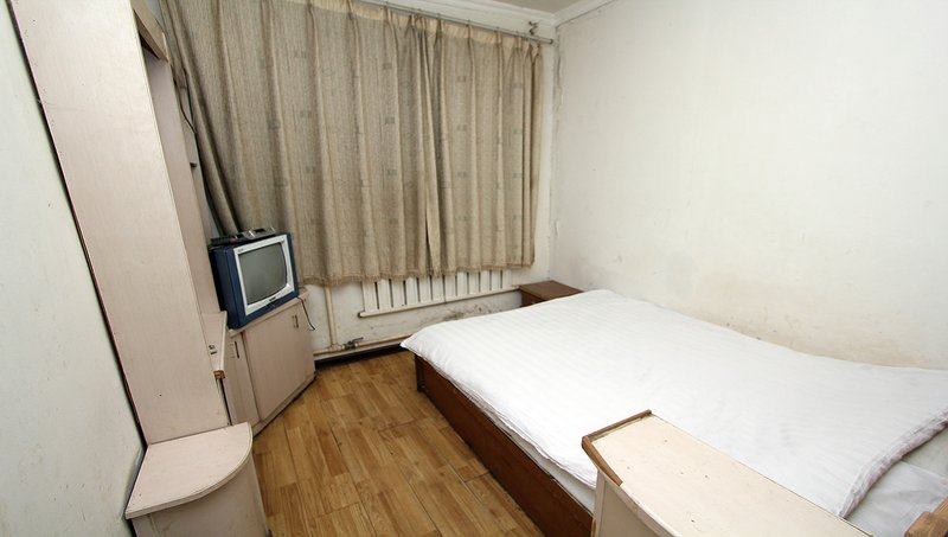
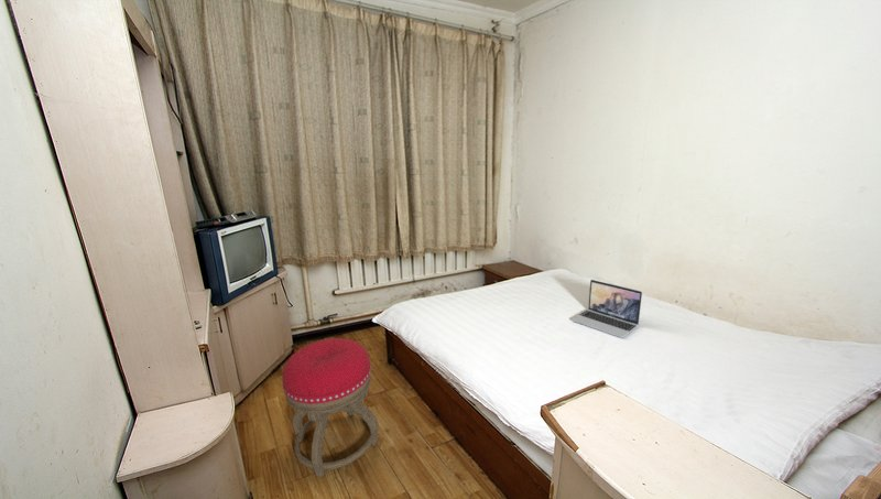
+ stool [281,337,379,478]
+ laptop [570,279,643,338]
